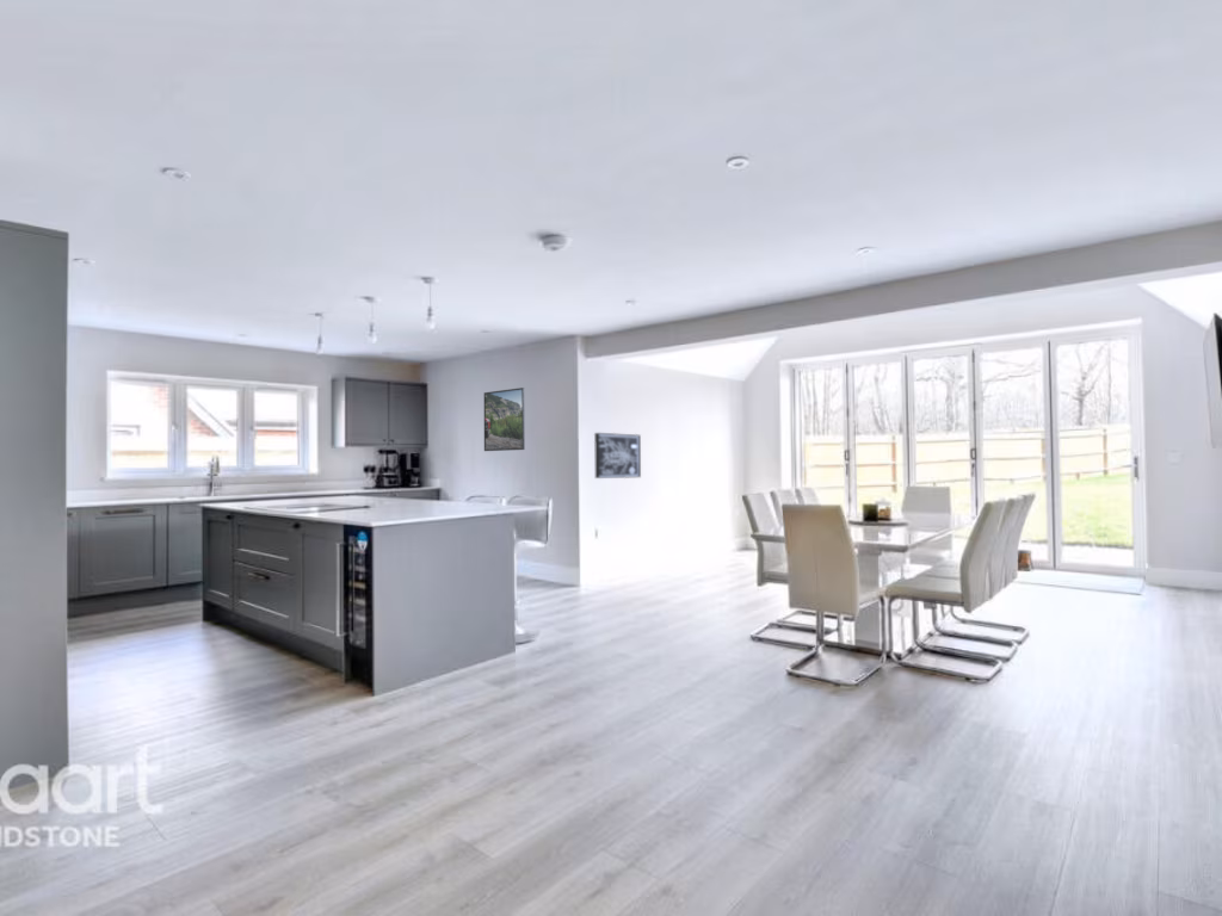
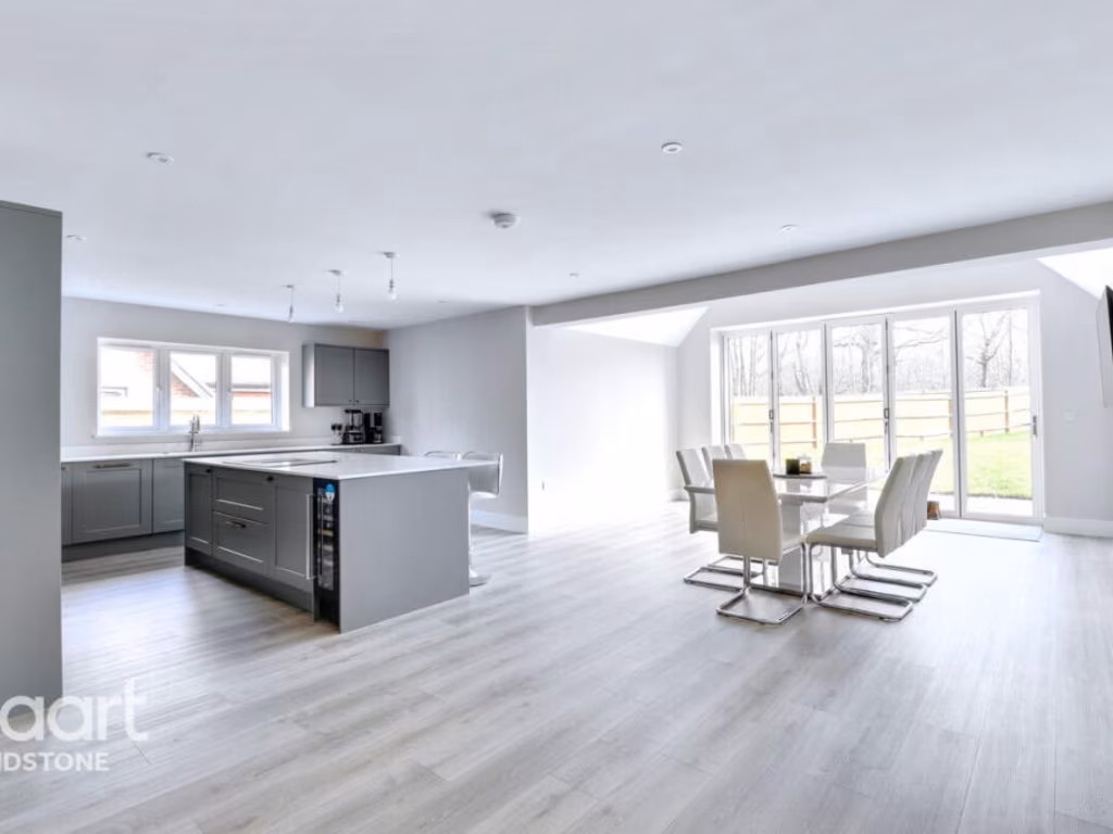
- wall art [593,432,642,479]
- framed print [483,386,526,452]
